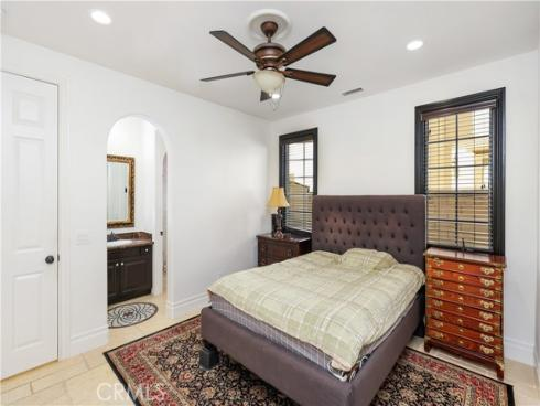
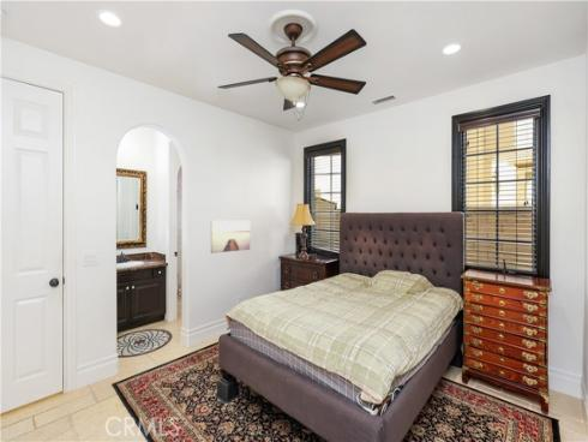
+ wall art [210,220,251,255]
